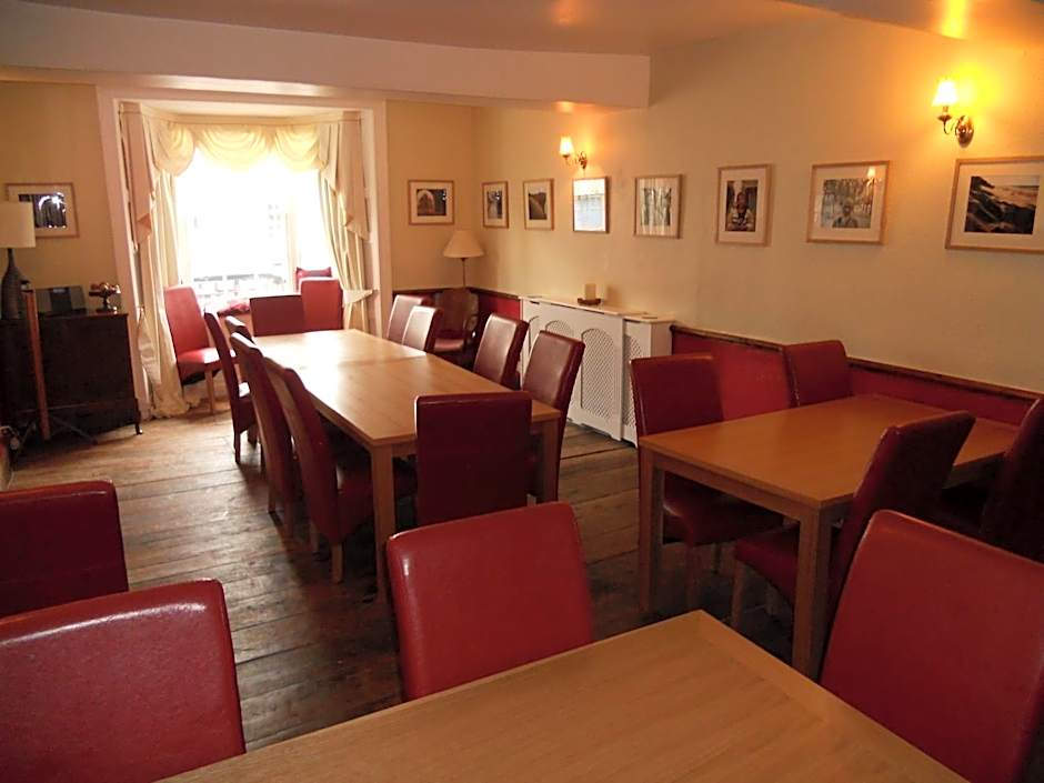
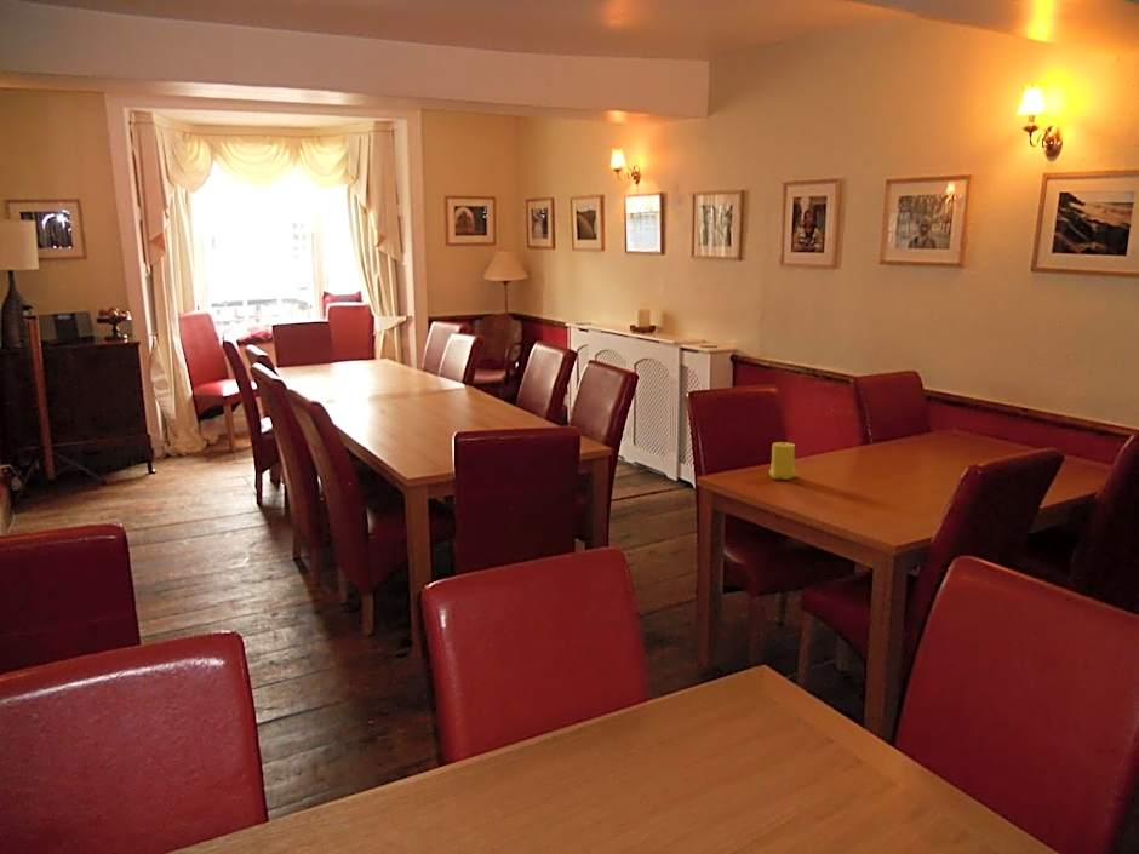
+ candle [767,441,799,481]
